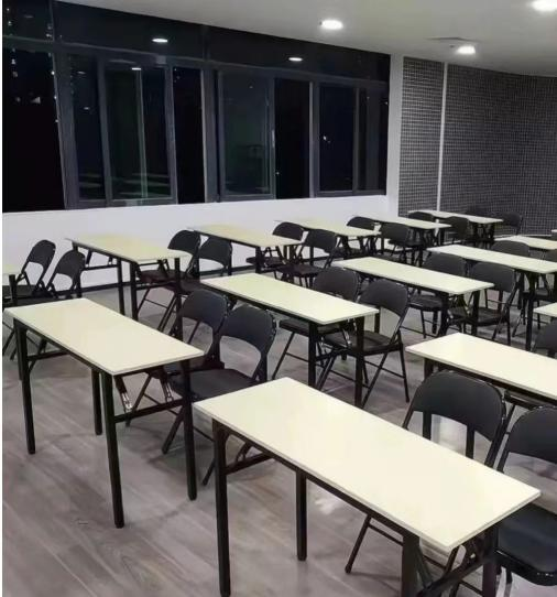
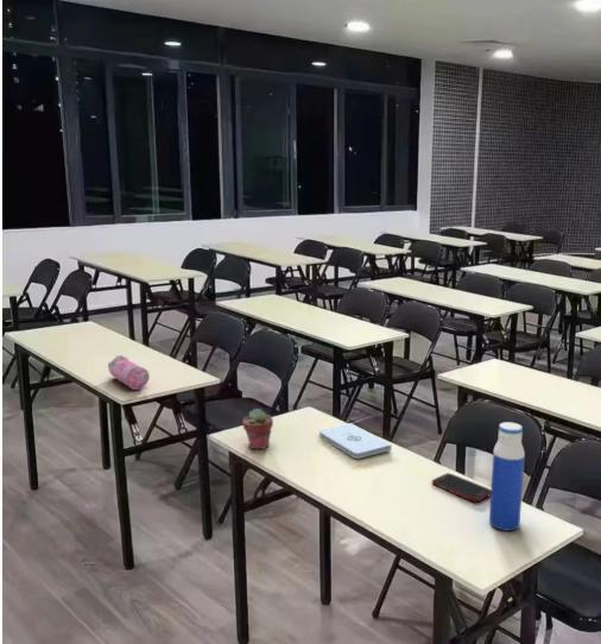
+ potted succulent [241,408,274,450]
+ water bottle [488,421,526,532]
+ notepad [318,422,392,460]
+ cell phone [431,472,492,503]
+ pencil case [107,354,151,391]
